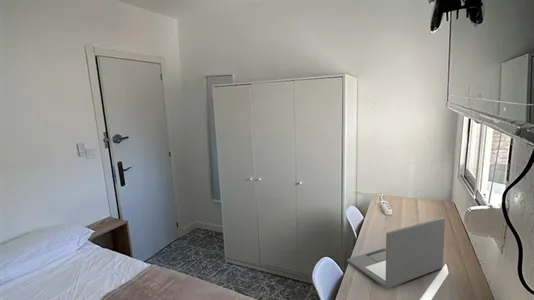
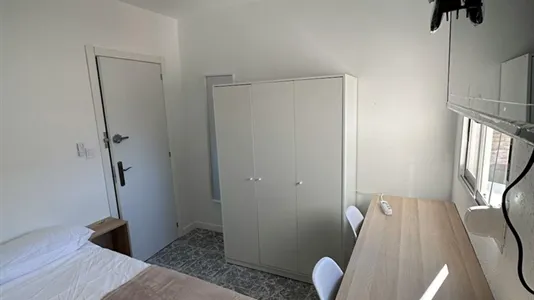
- laptop [346,216,446,289]
